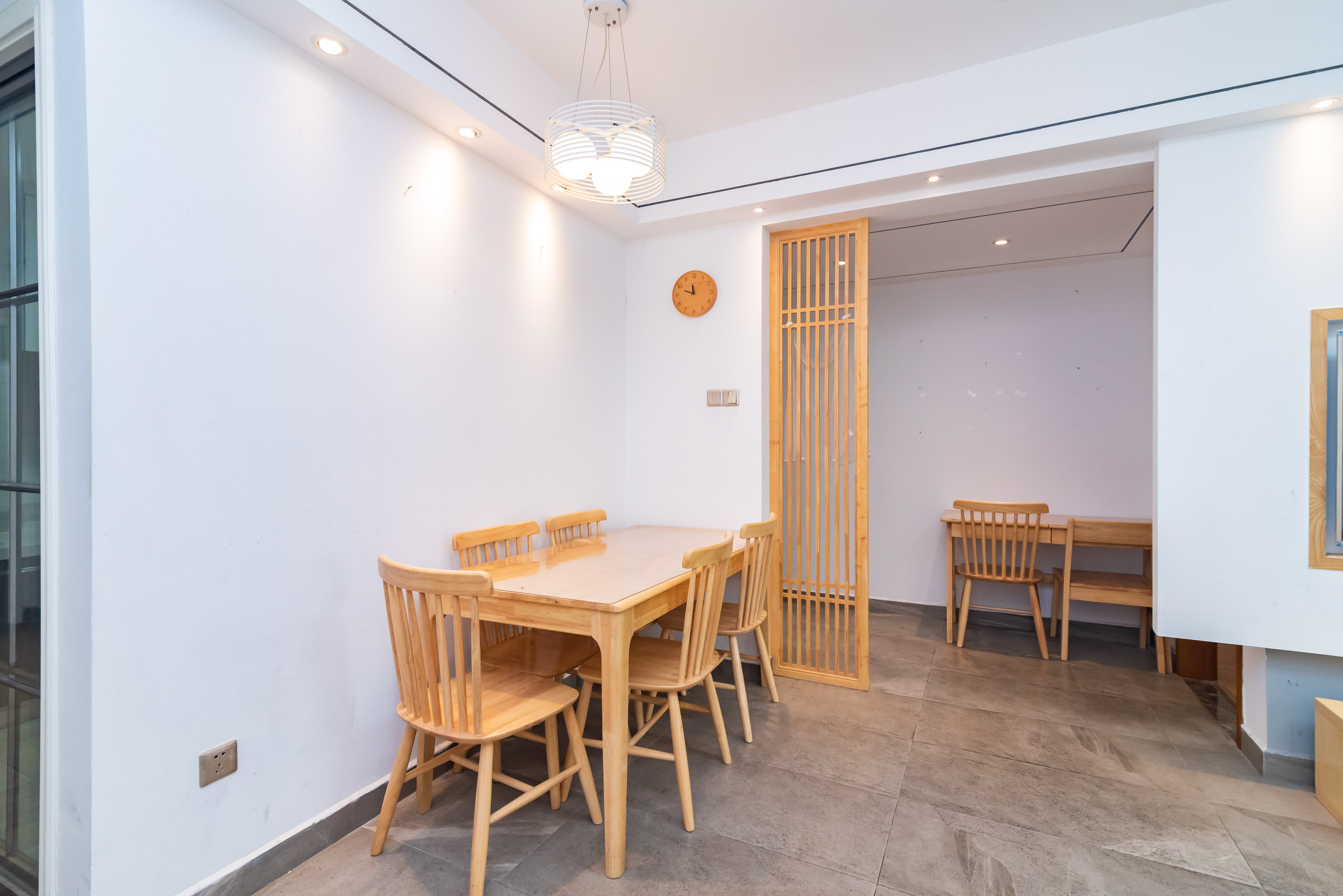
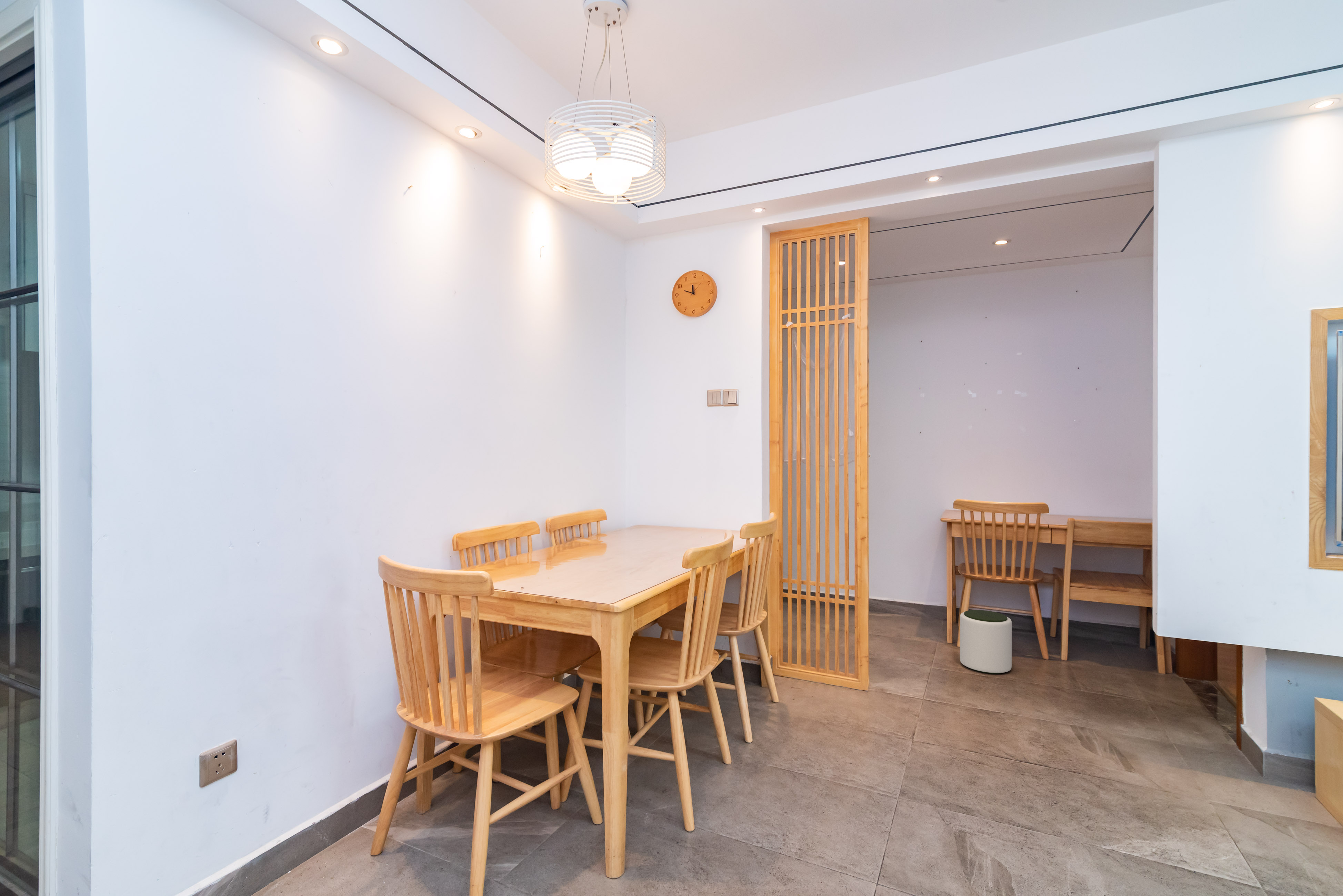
+ plant pot [960,610,1012,674]
